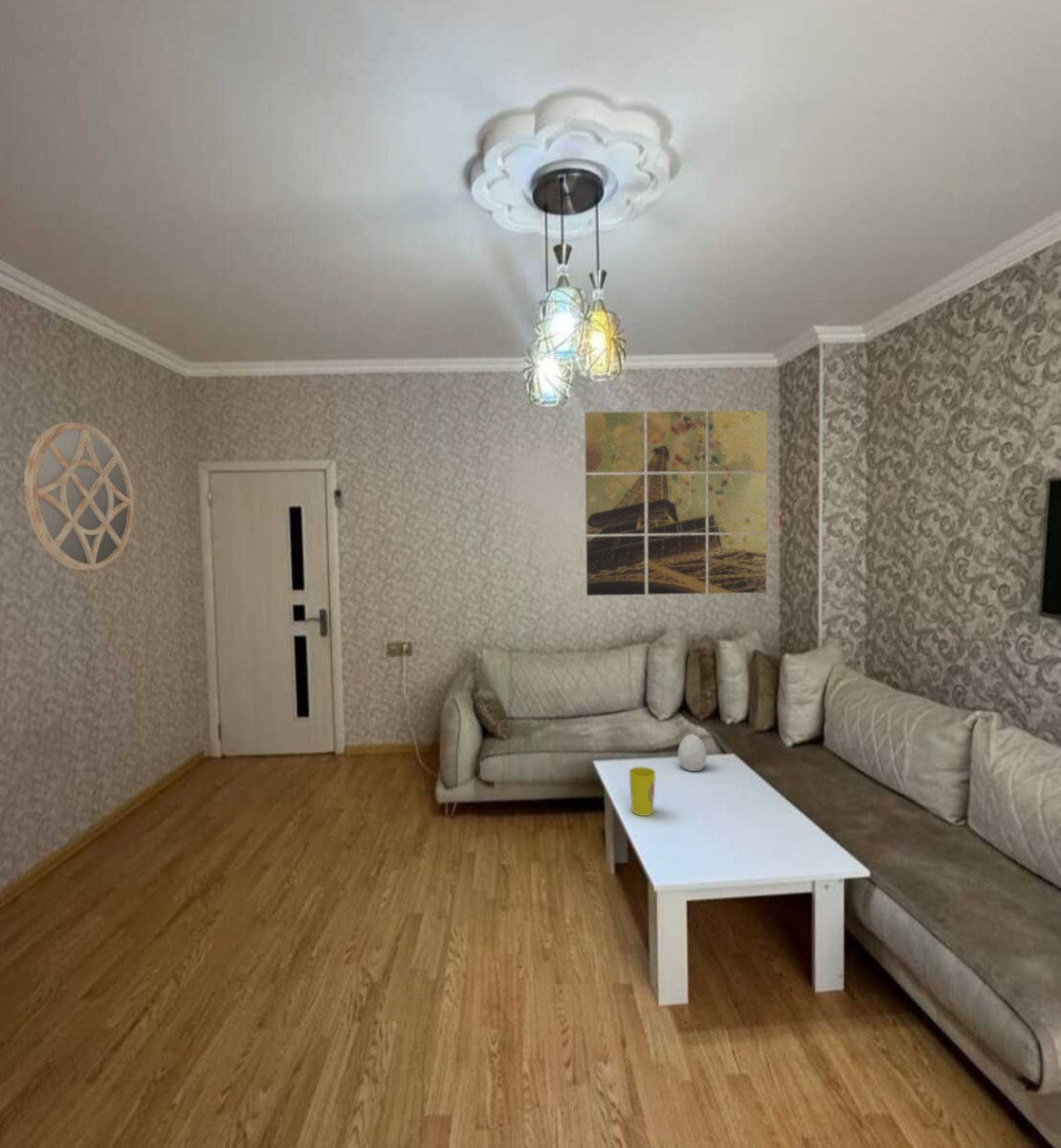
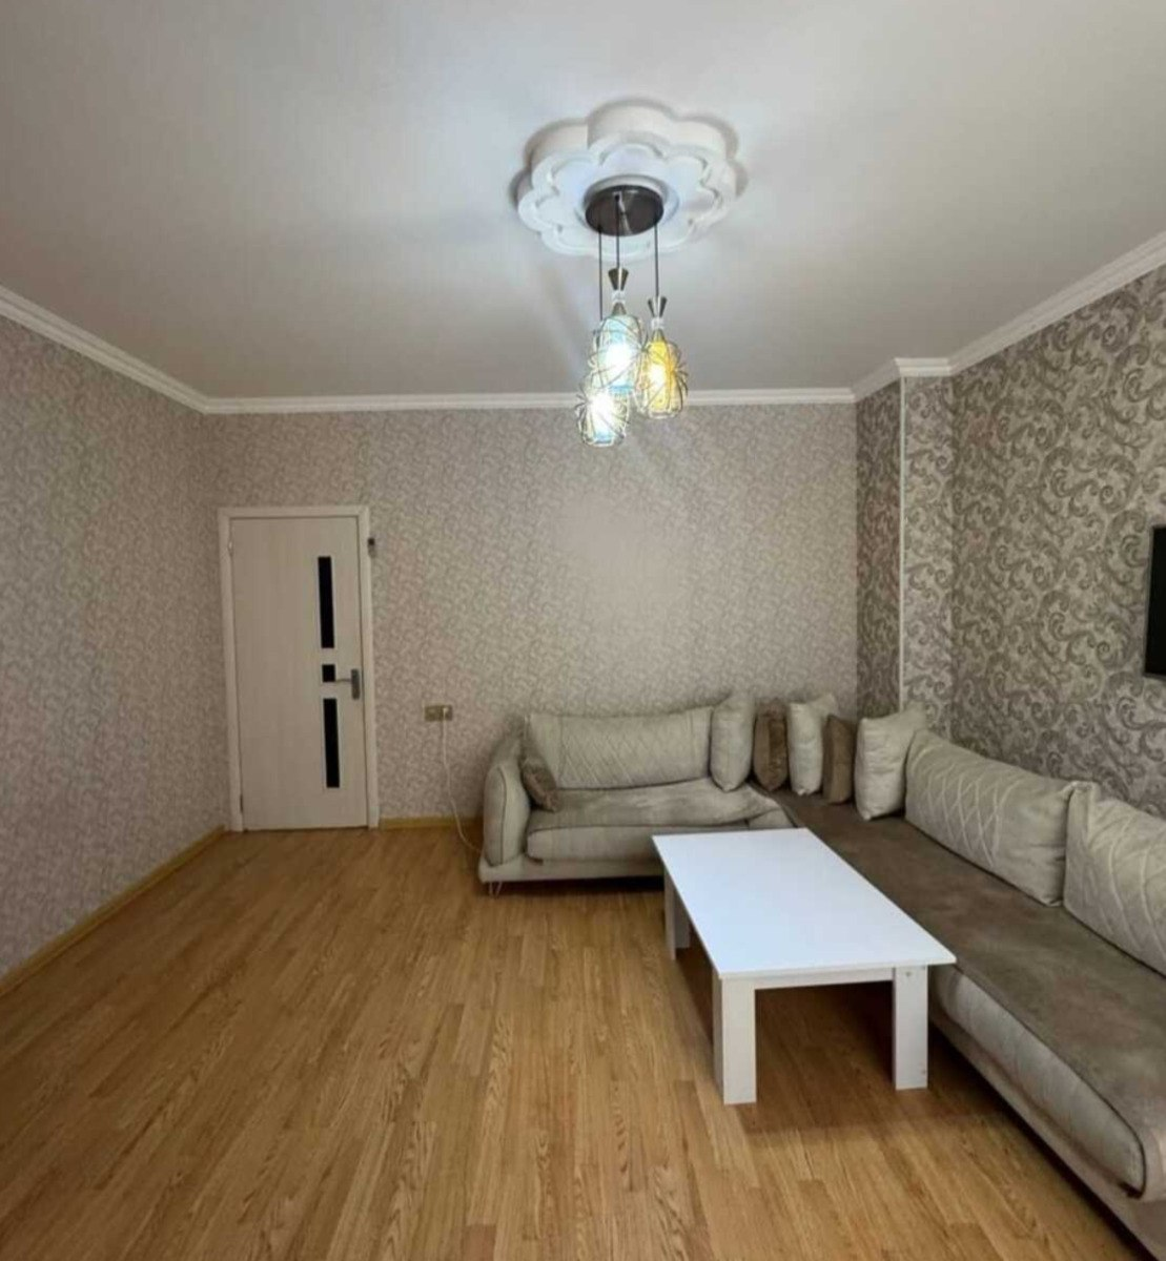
- cup [628,766,656,817]
- decorative egg [677,733,708,772]
- wall art [584,409,768,597]
- home mirror [23,422,135,571]
